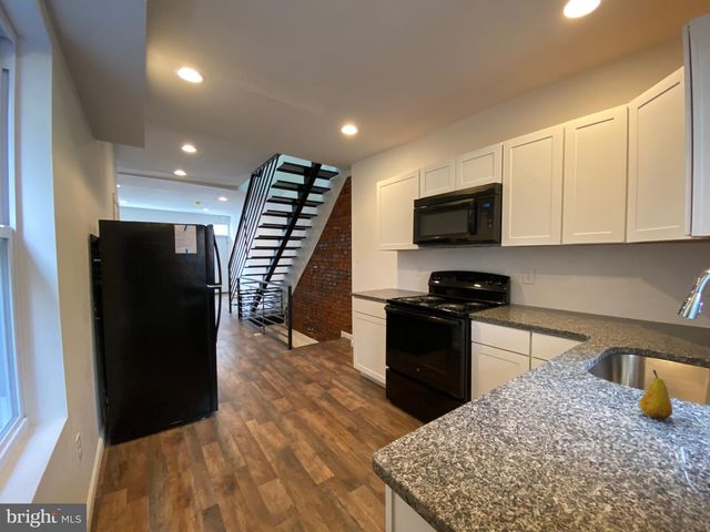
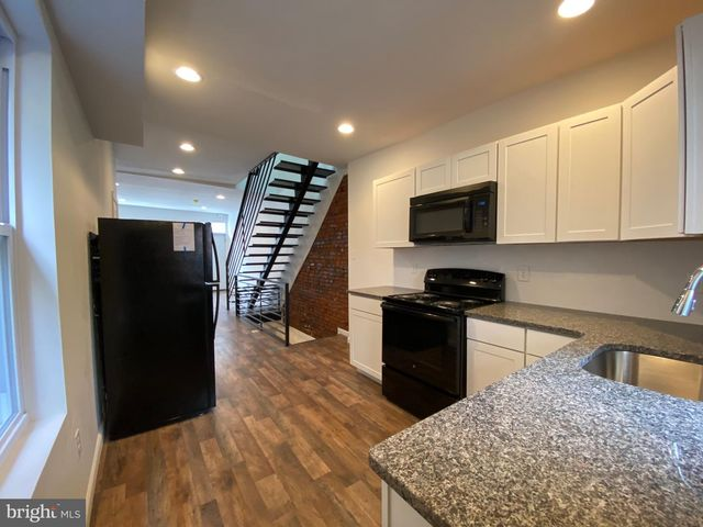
- fruit [638,369,673,420]
